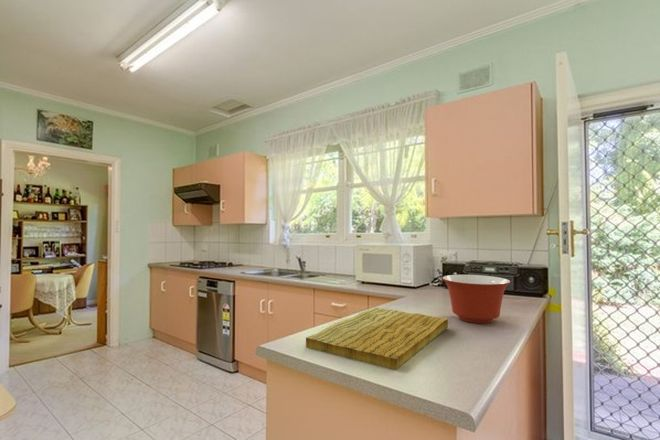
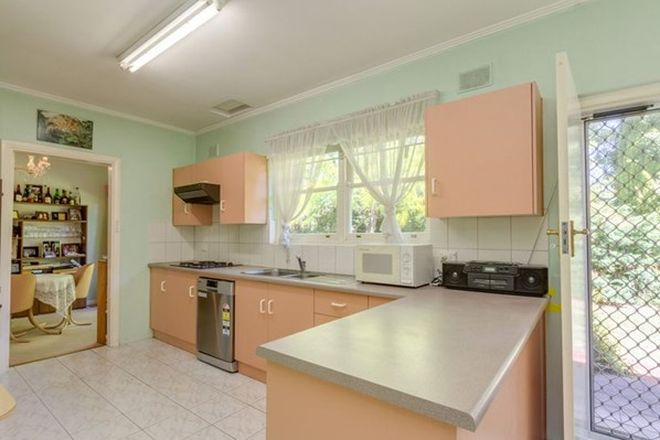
- cutting board [305,307,449,371]
- mixing bowl [441,274,511,324]
